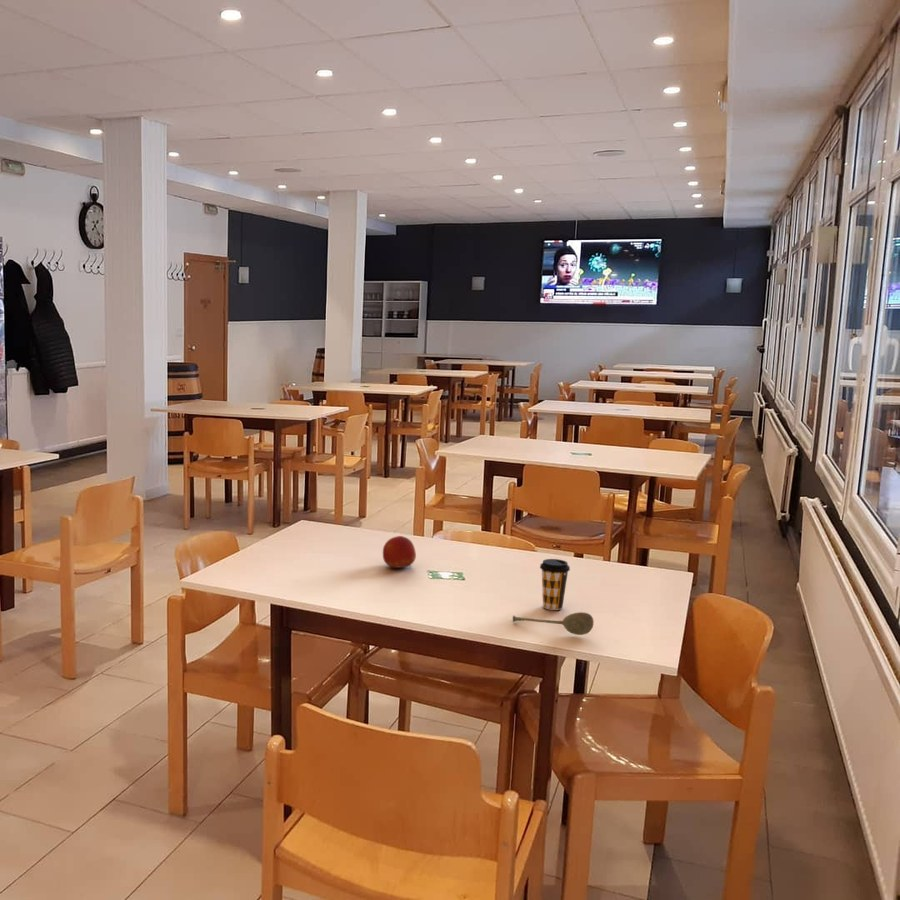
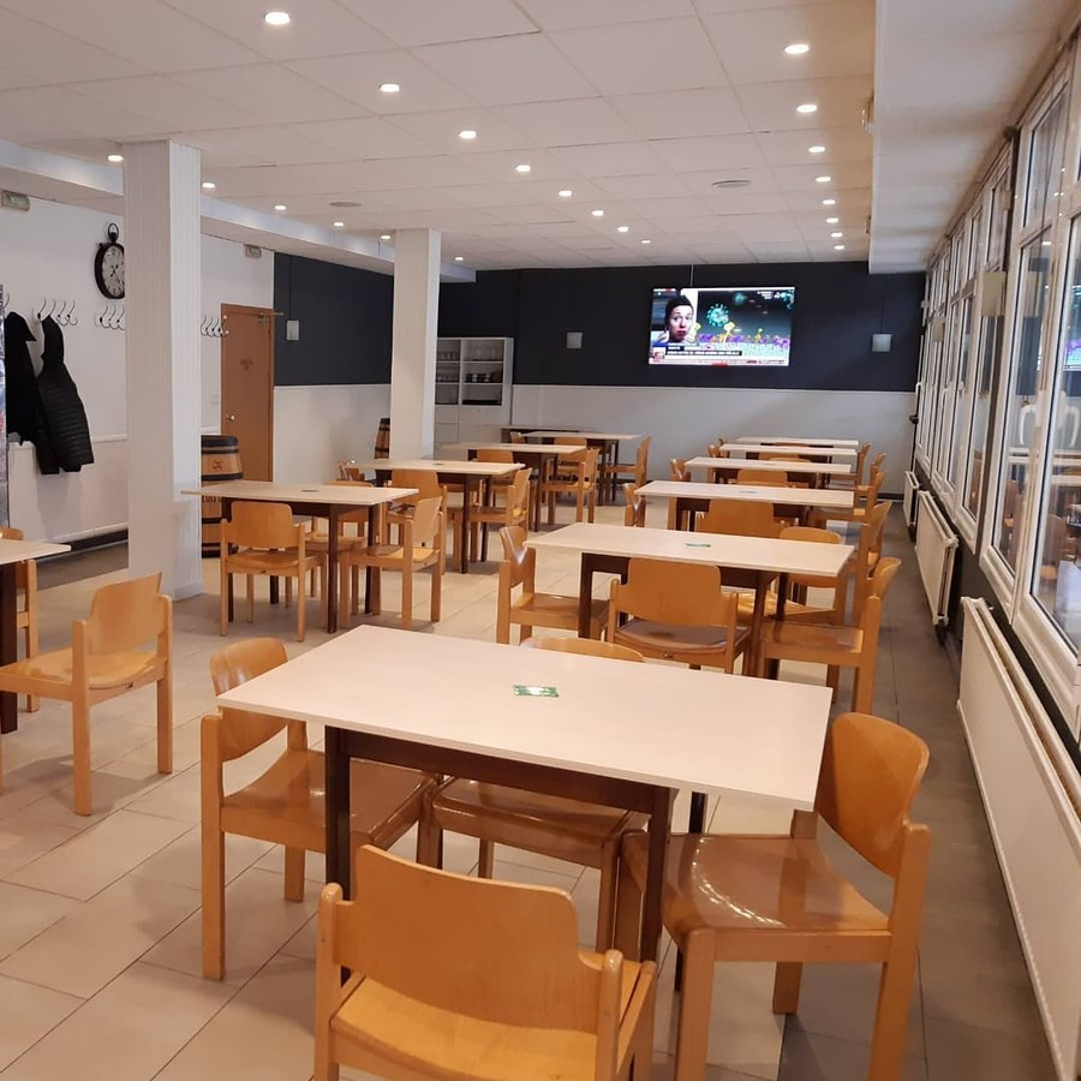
- soupspoon [512,611,595,636]
- coffee cup [539,558,571,611]
- fruit [382,535,417,570]
